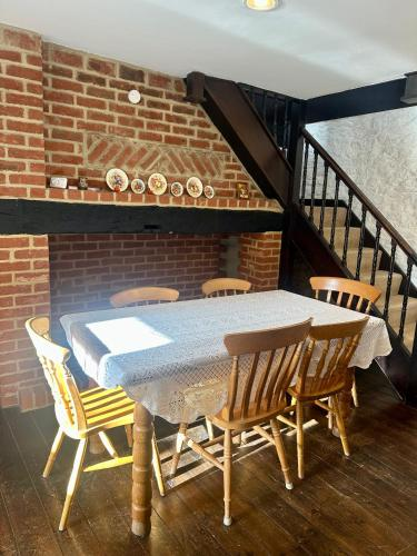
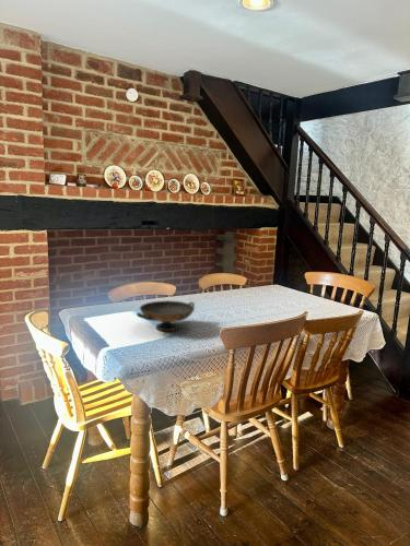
+ decorative bowl [136,299,196,332]
